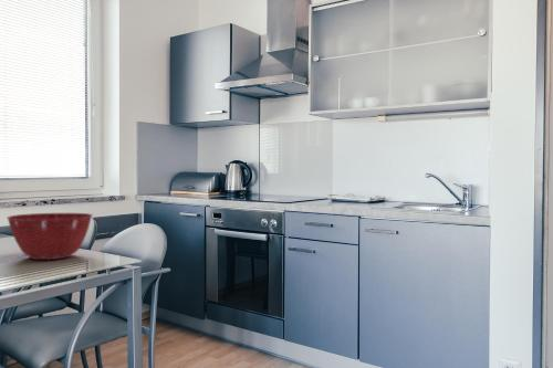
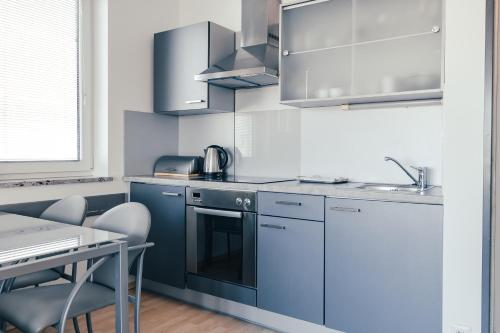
- mixing bowl [6,212,94,261]
